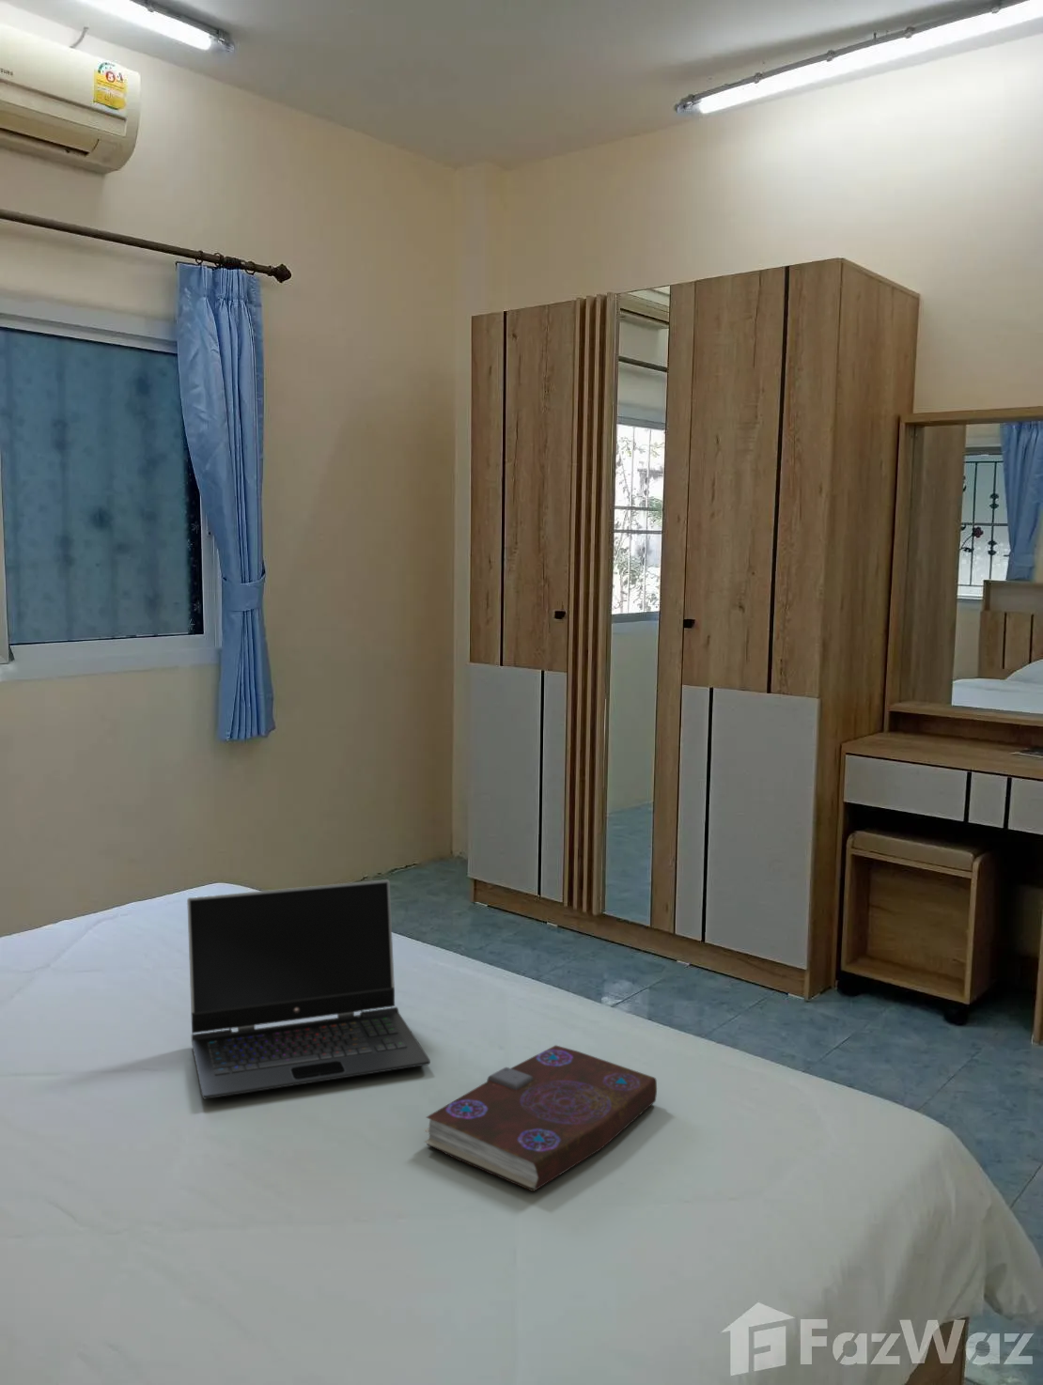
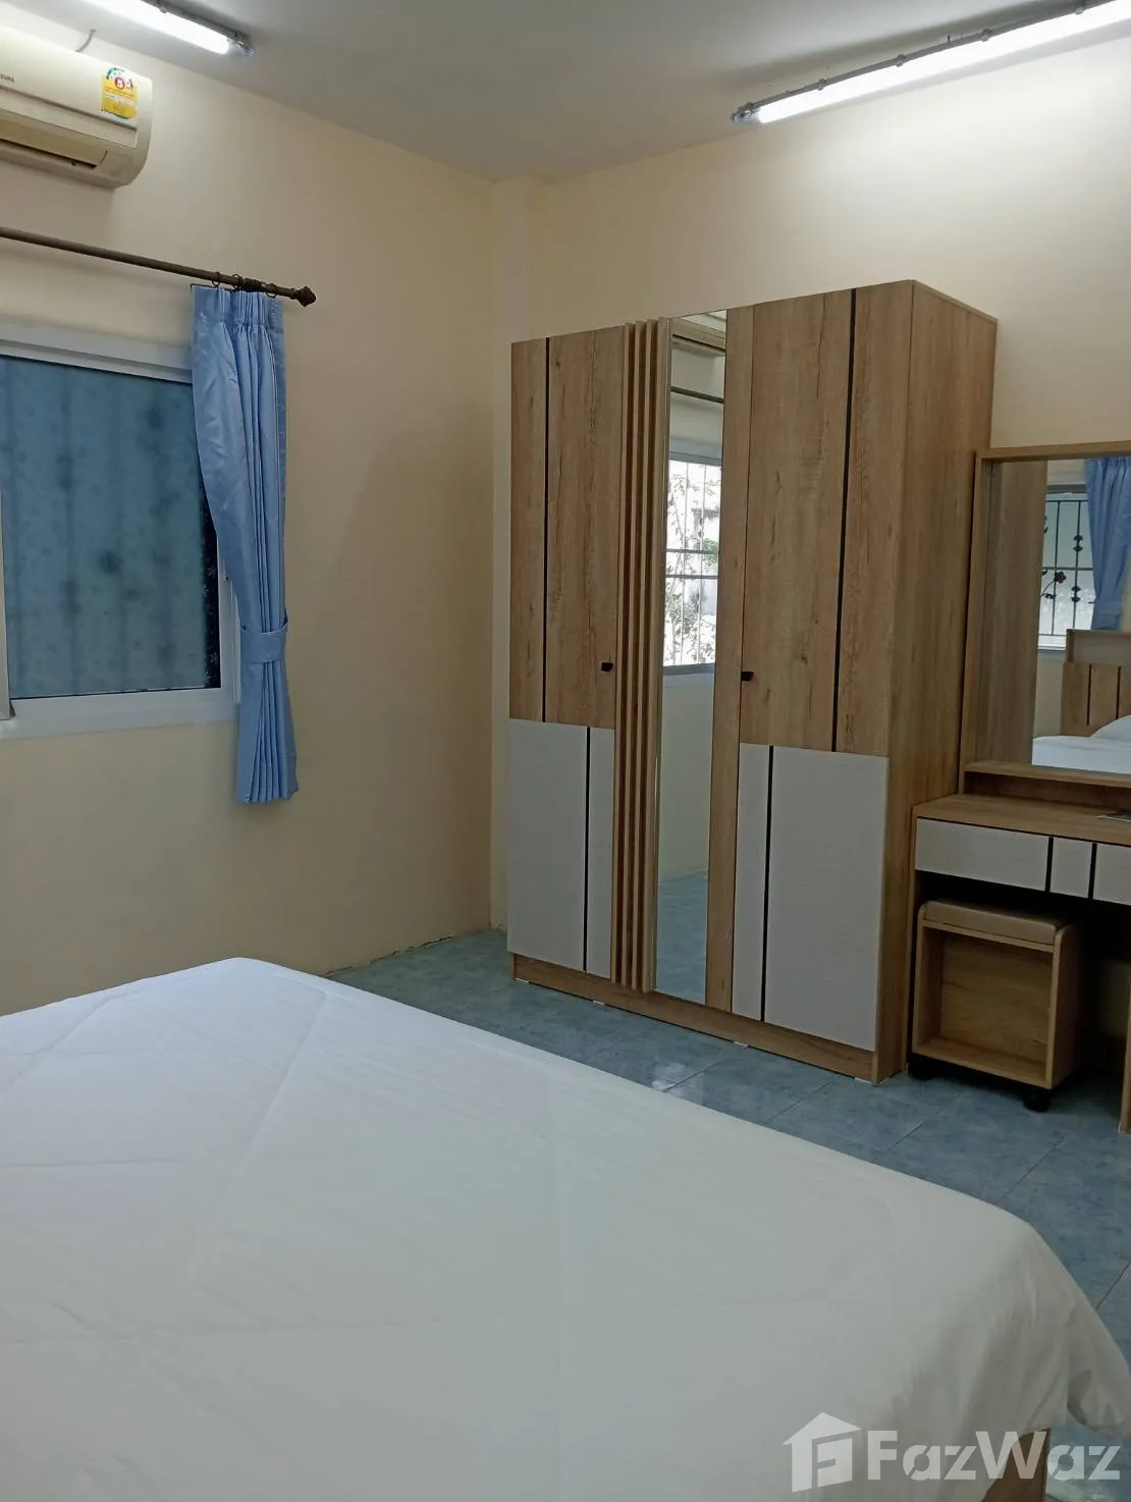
- book [423,1044,657,1192]
- laptop computer [186,879,432,1100]
